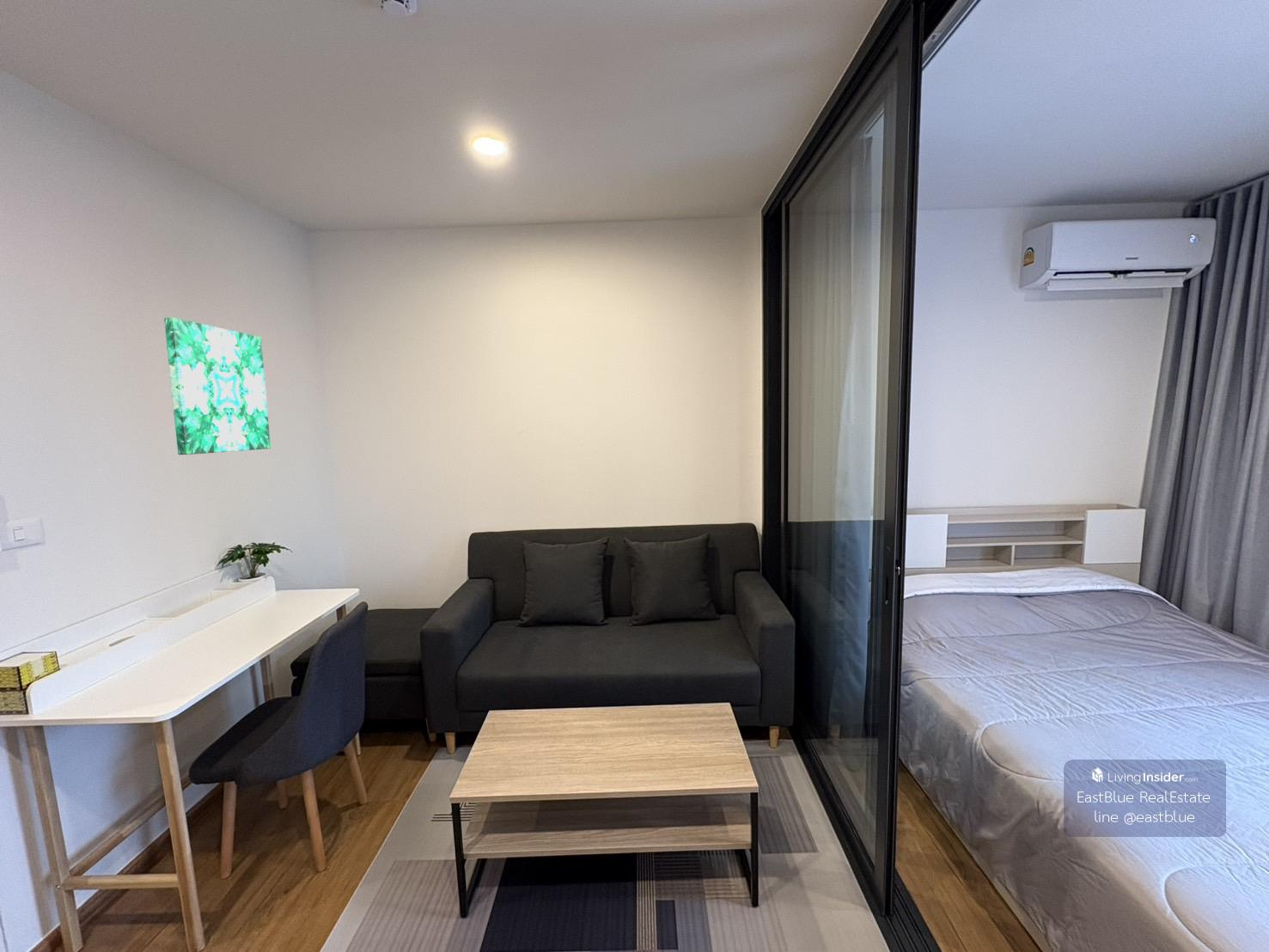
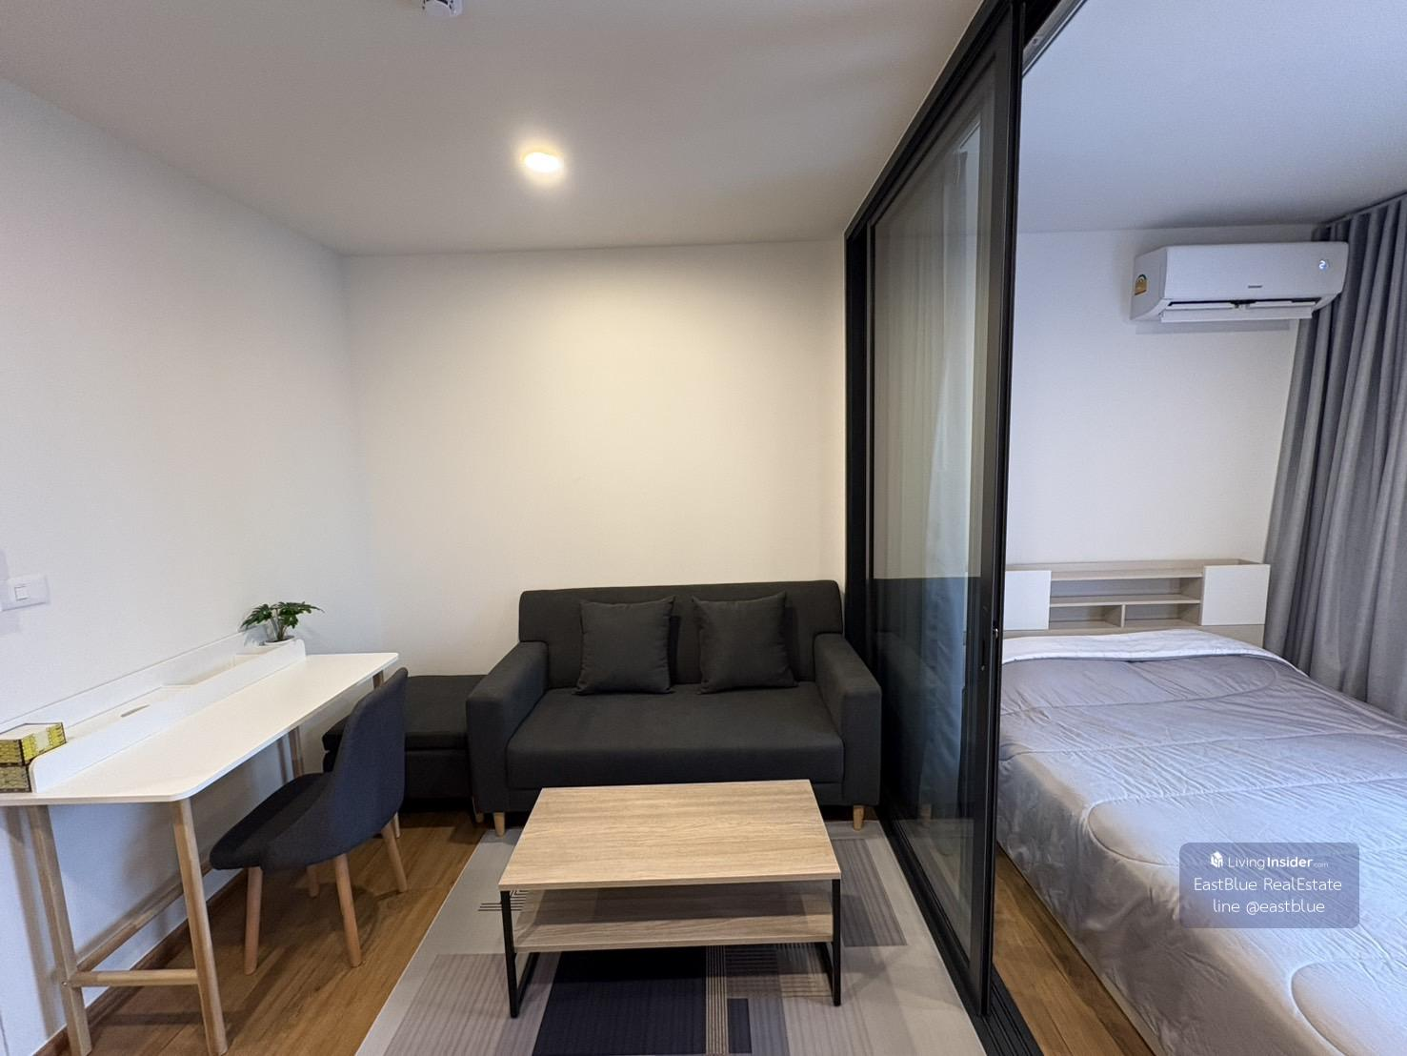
- wall art [163,317,271,455]
